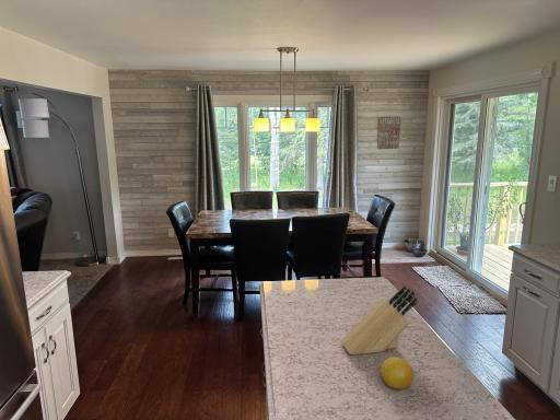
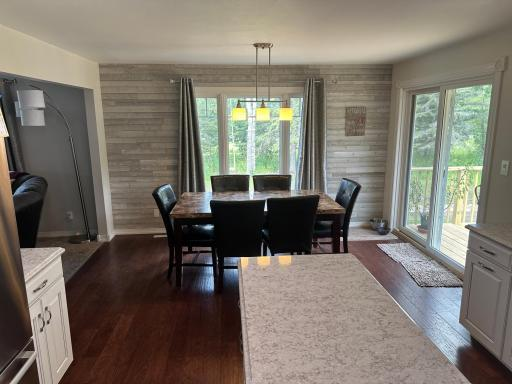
- knife block [340,284,418,355]
- fruit [380,357,415,390]
